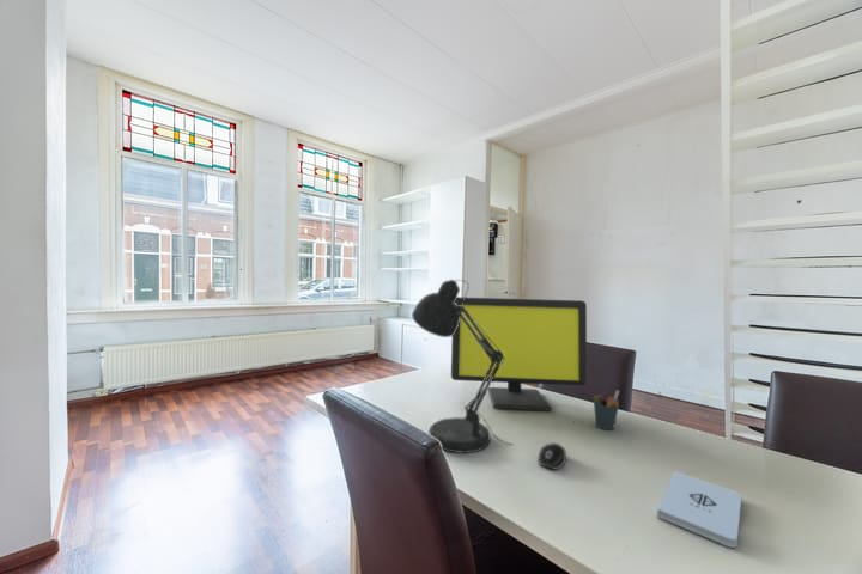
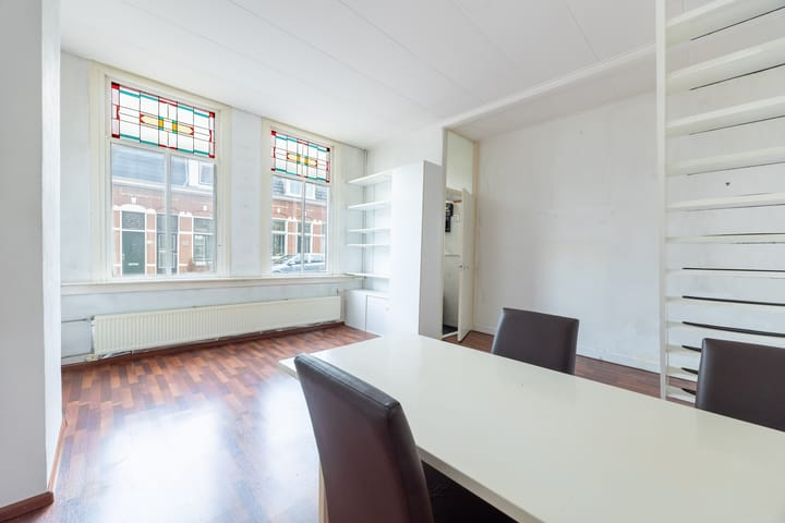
- pen holder [593,389,620,430]
- notepad [656,470,742,549]
- computer mouse [538,442,567,471]
- desk lamp [411,279,514,454]
- computer monitor [450,295,588,411]
